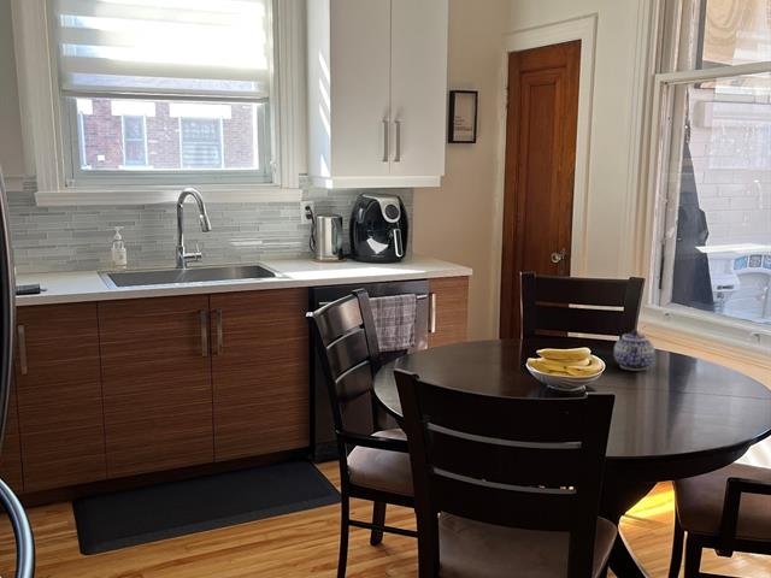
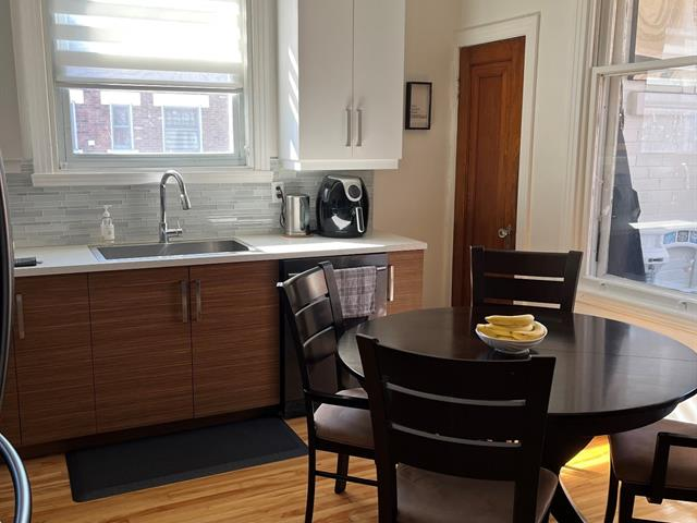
- teapot [613,329,655,371]
